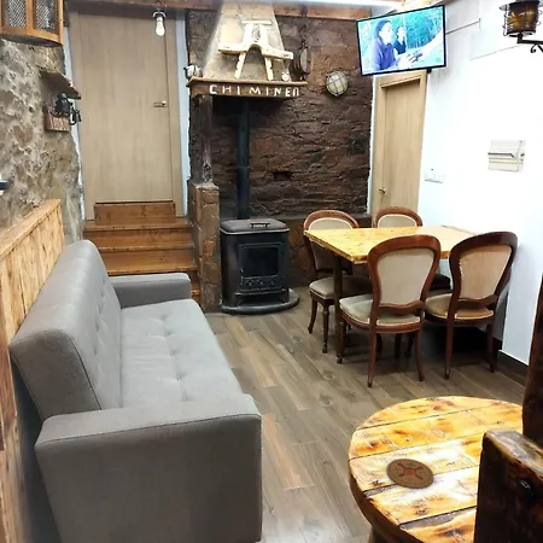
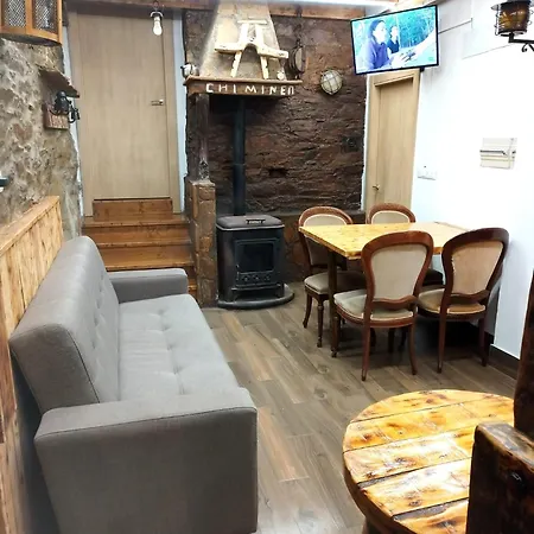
- coaster [386,457,434,490]
